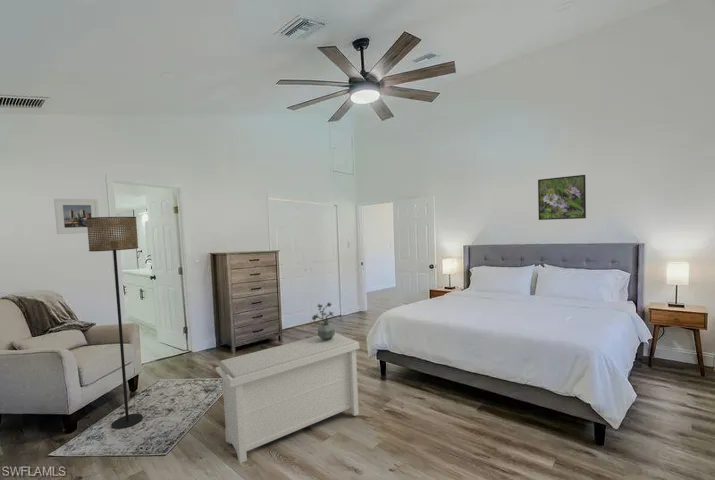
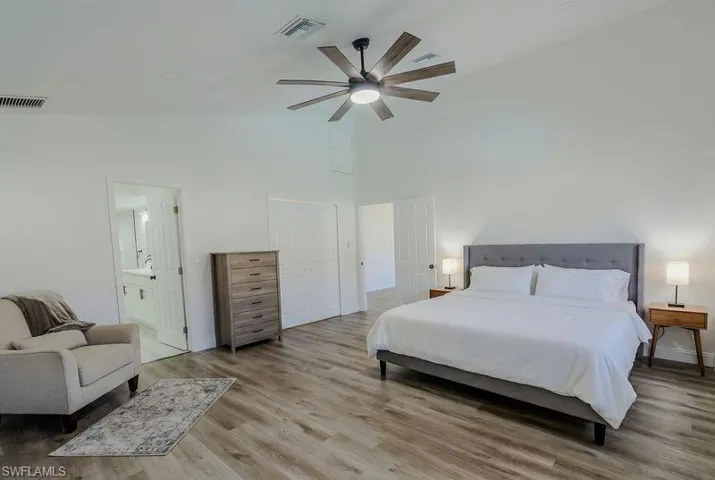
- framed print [53,198,100,235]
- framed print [537,174,587,221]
- floor lamp [86,216,144,430]
- potted plant [311,301,336,341]
- bench [215,332,361,464]
